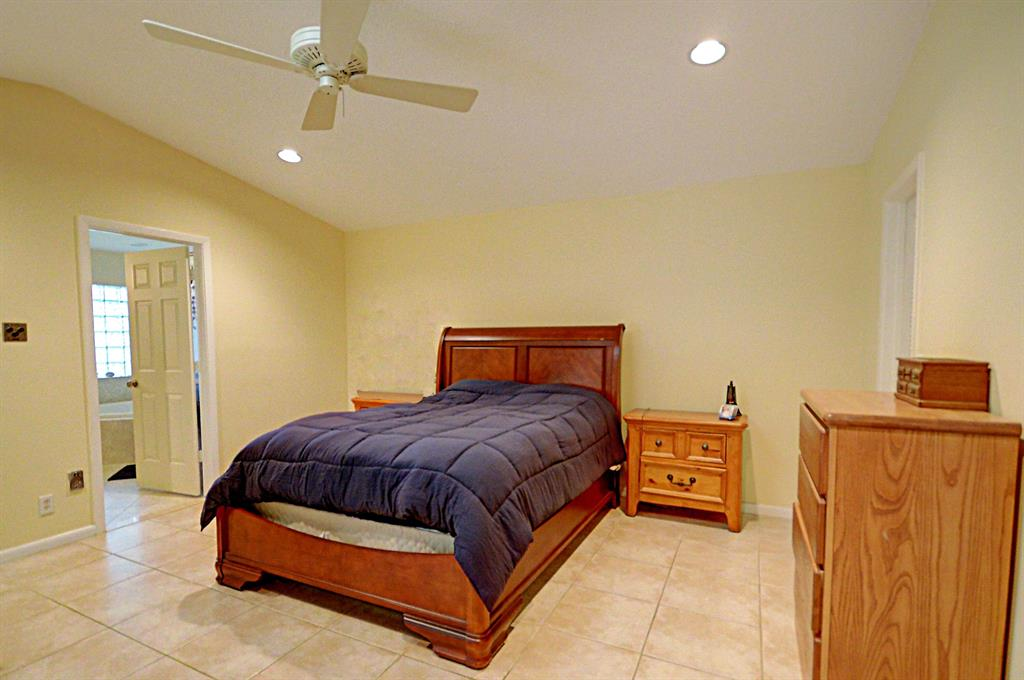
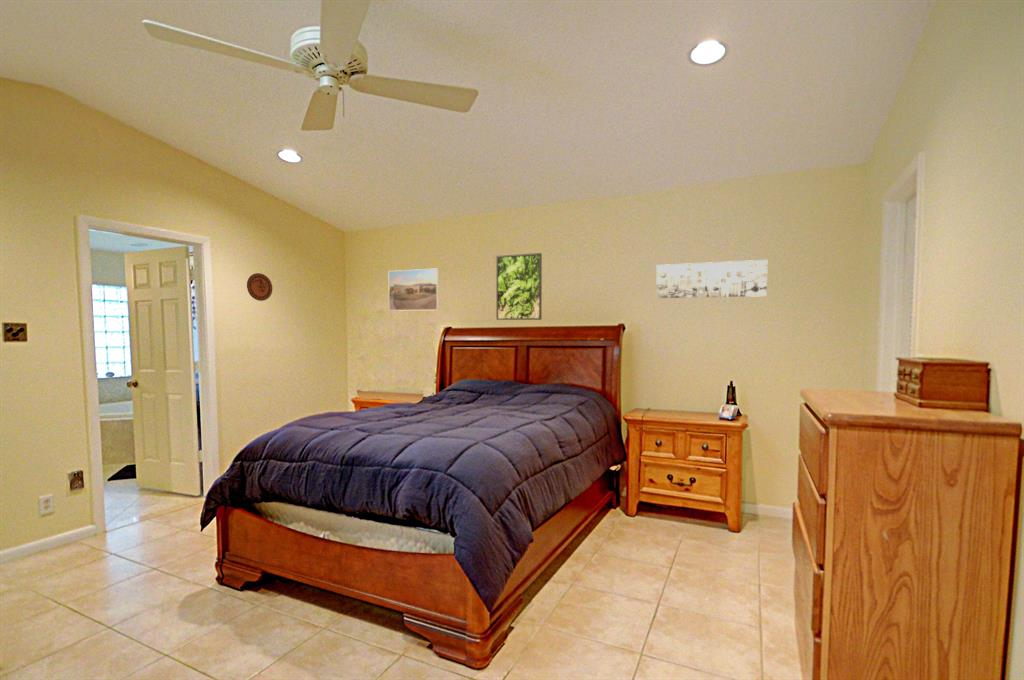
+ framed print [495,252,543,321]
+ wall art [655,259,768,299]
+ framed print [388,268,440,312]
+ decorative plate [246,272,273,302]
